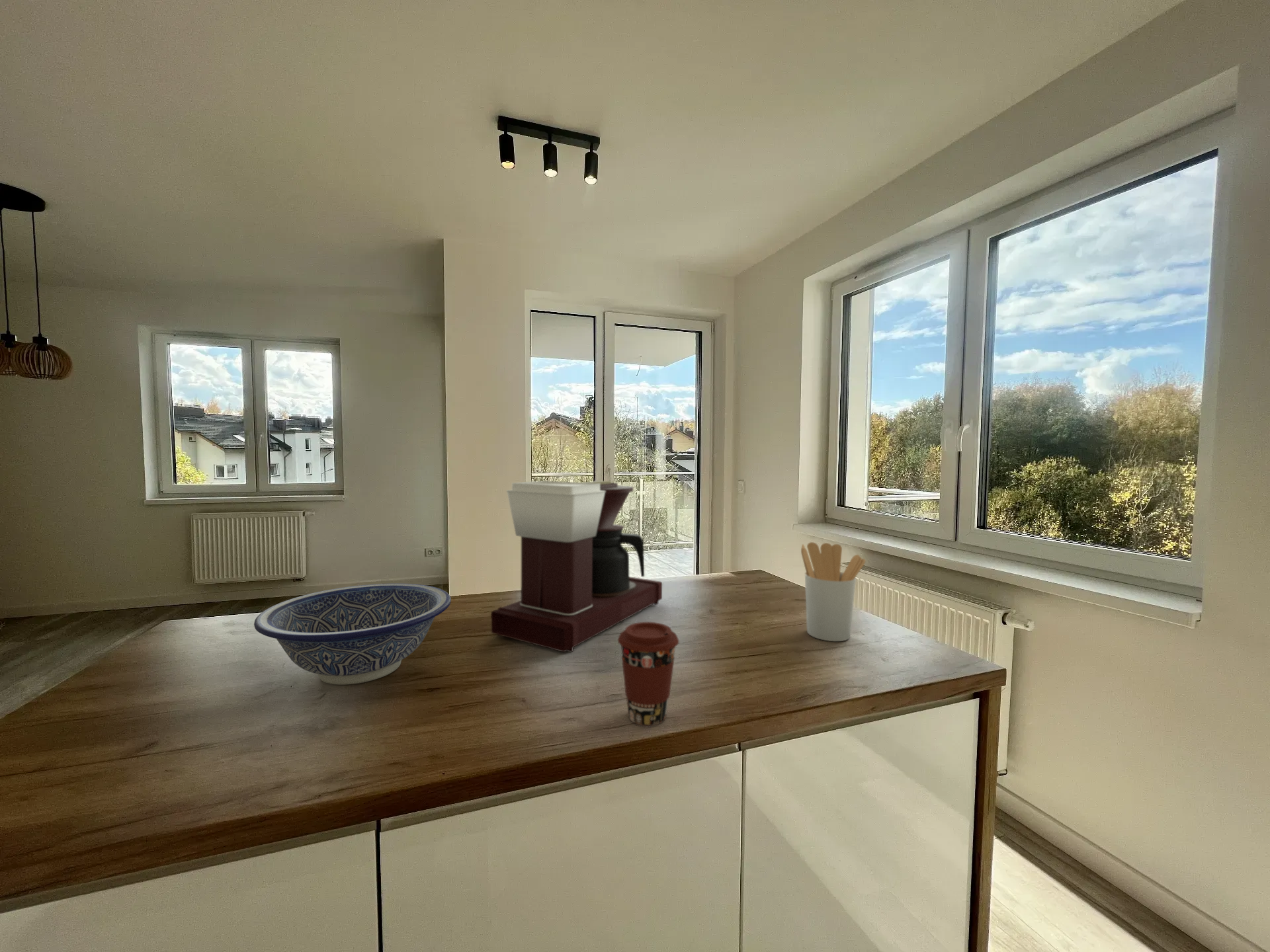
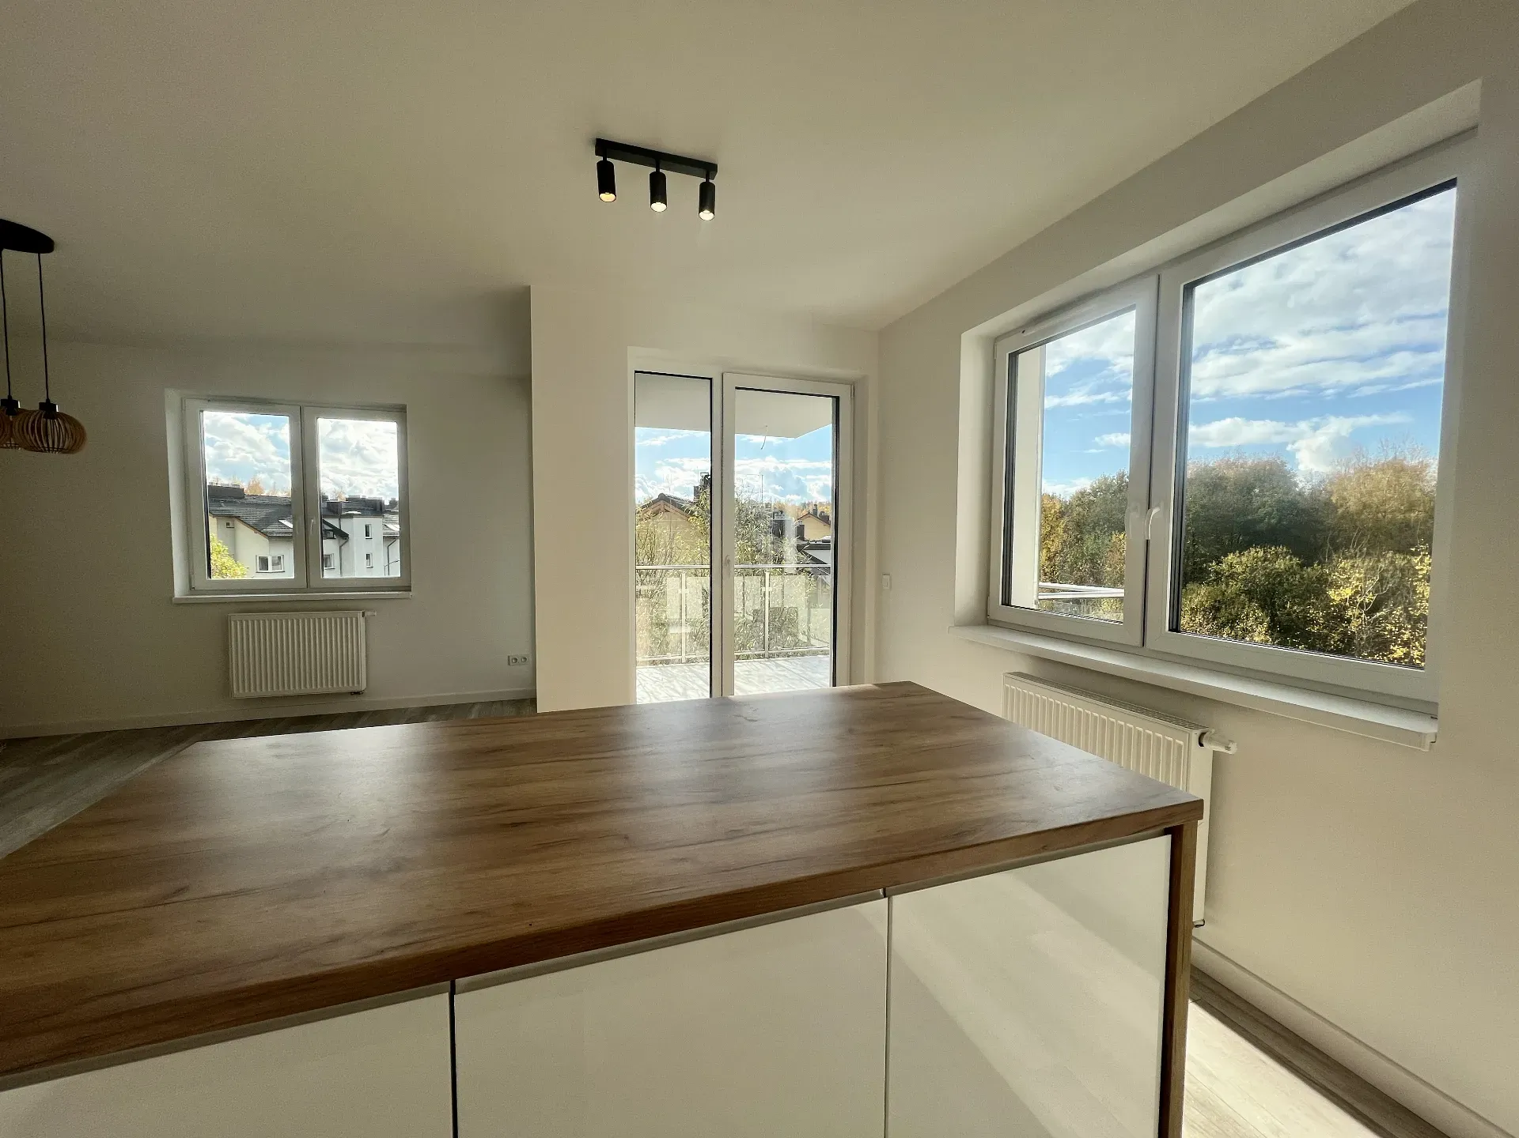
- coffee maker [490,480,663,653]
- coffee cup [617,621,679,727]
- utensil holder [800,541,866,642]
- decorative bowl [253,583,452,686]
